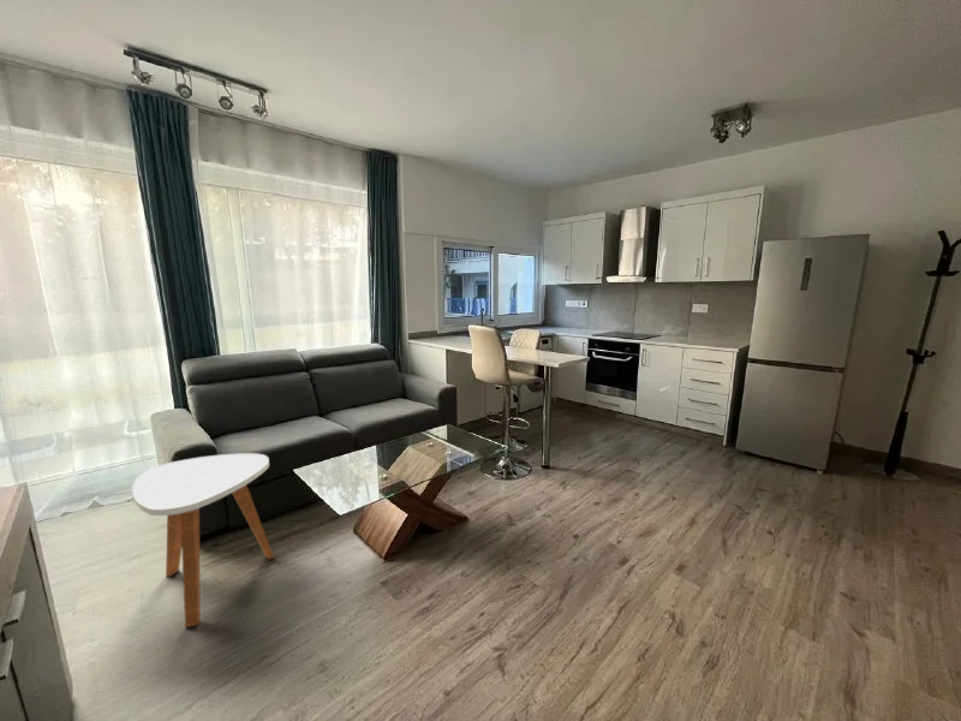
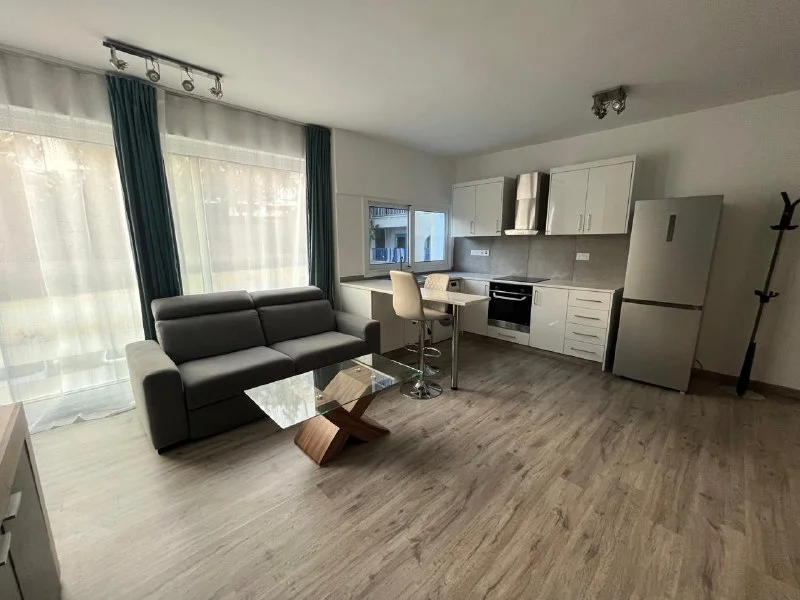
- side table [131,452,275,628]
